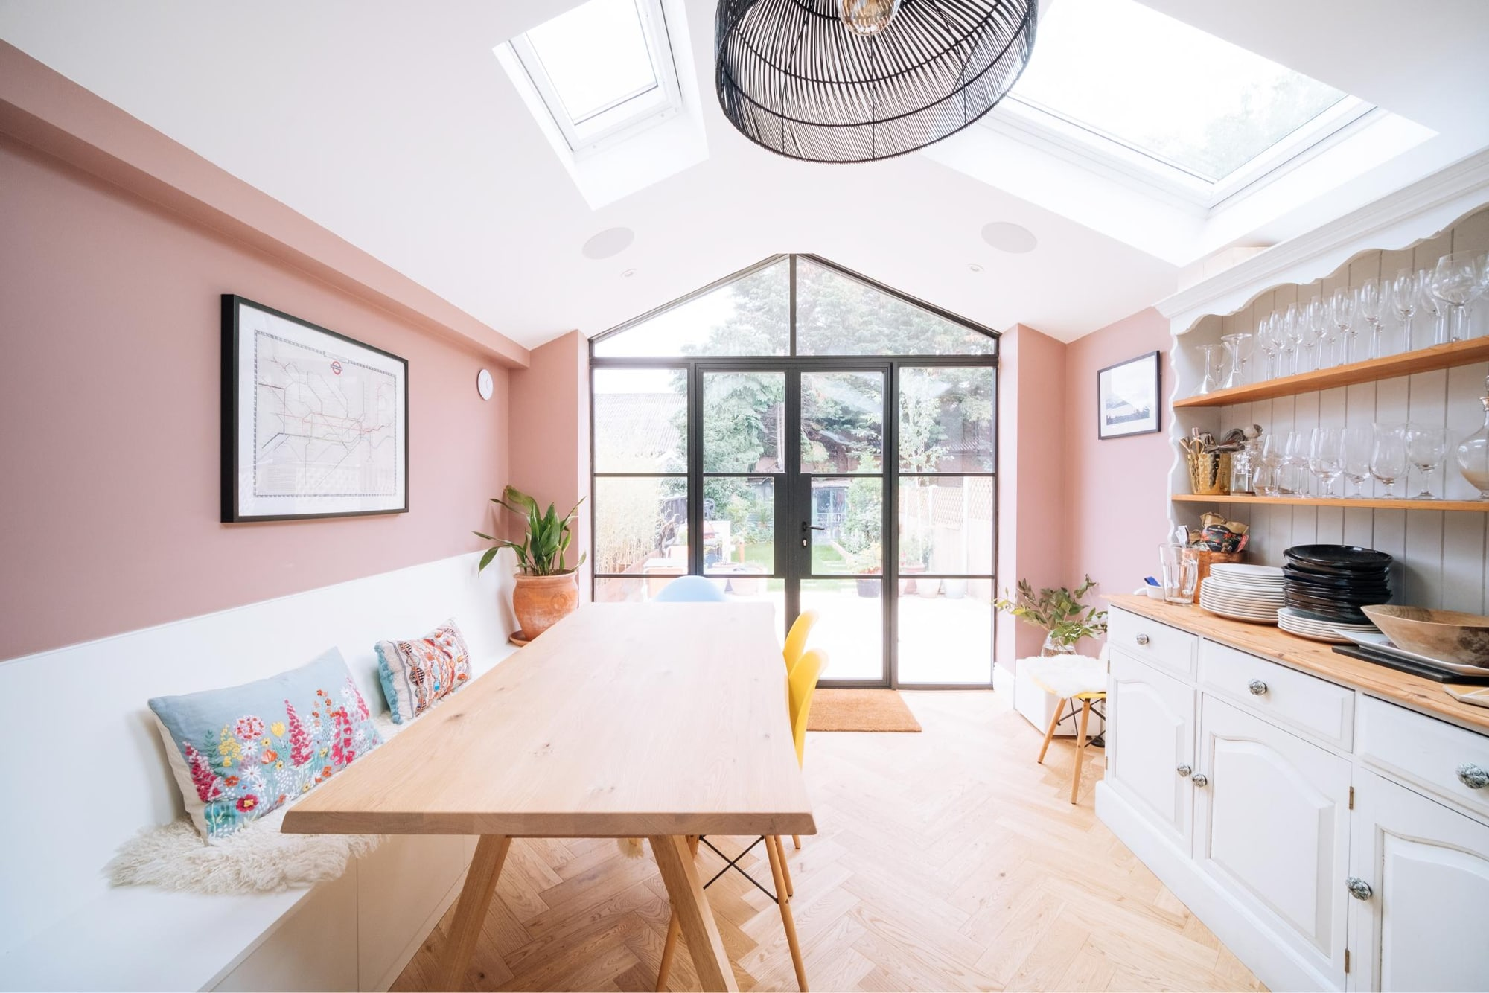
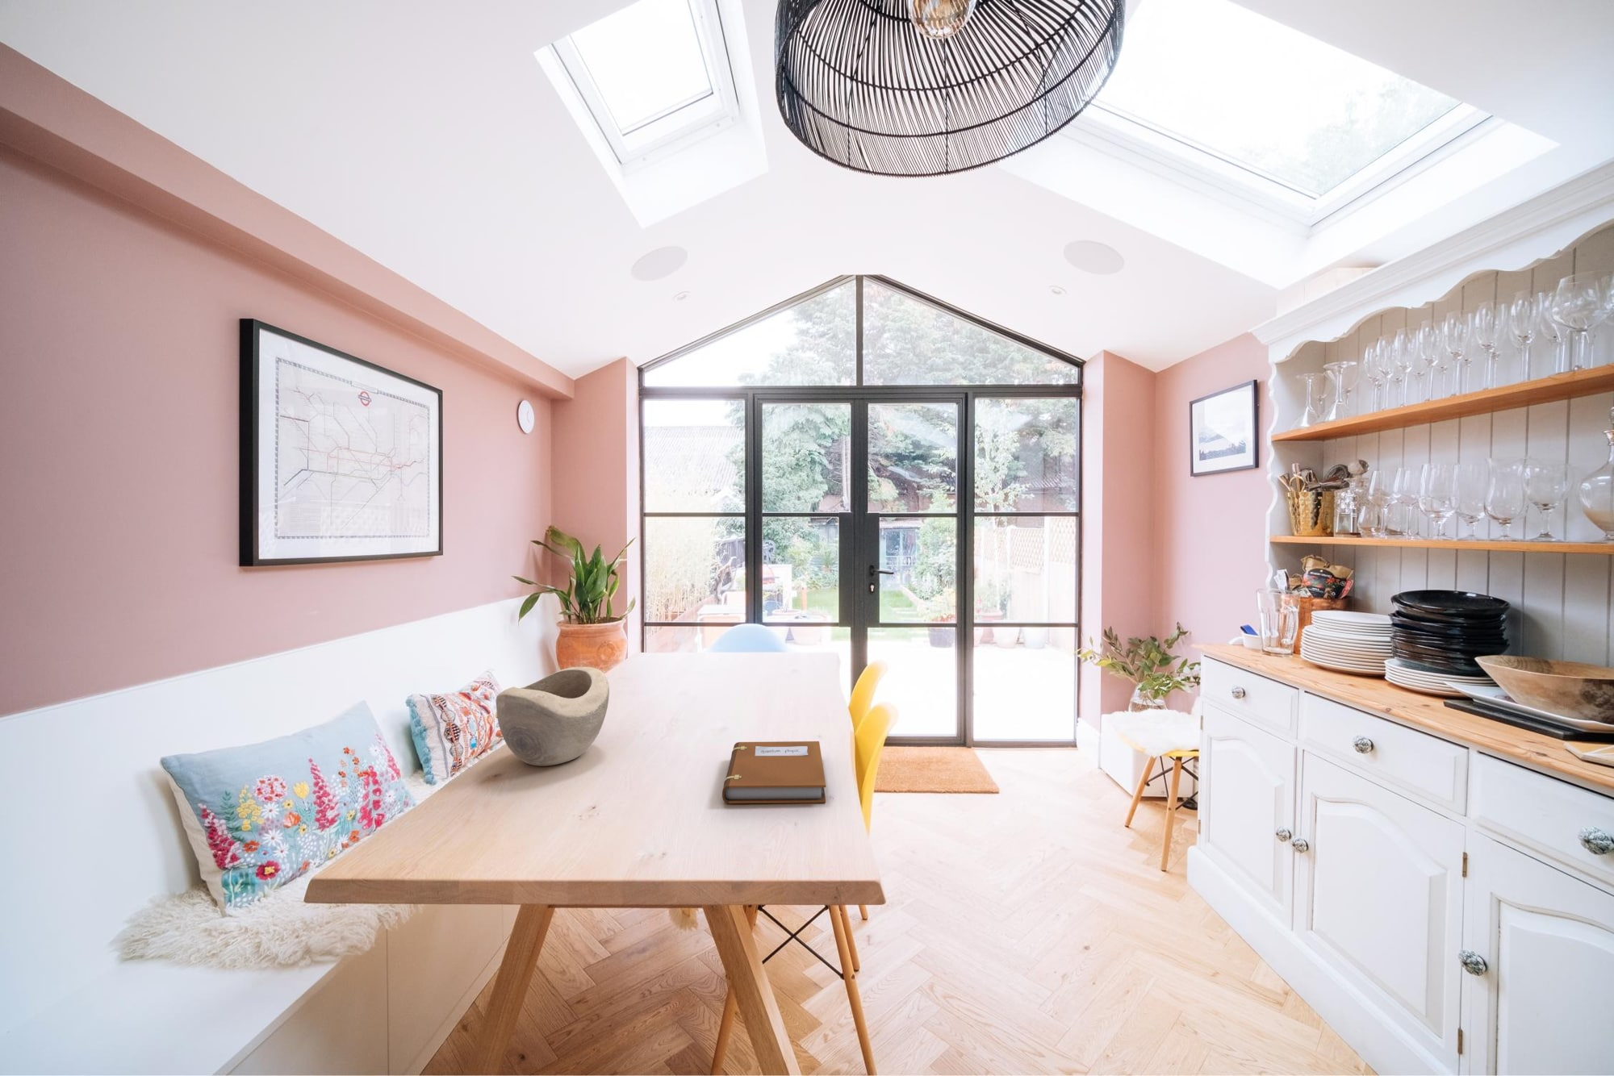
+ notebook [722,741,826,805]
+ decorative bowl [496,666,610,767]
